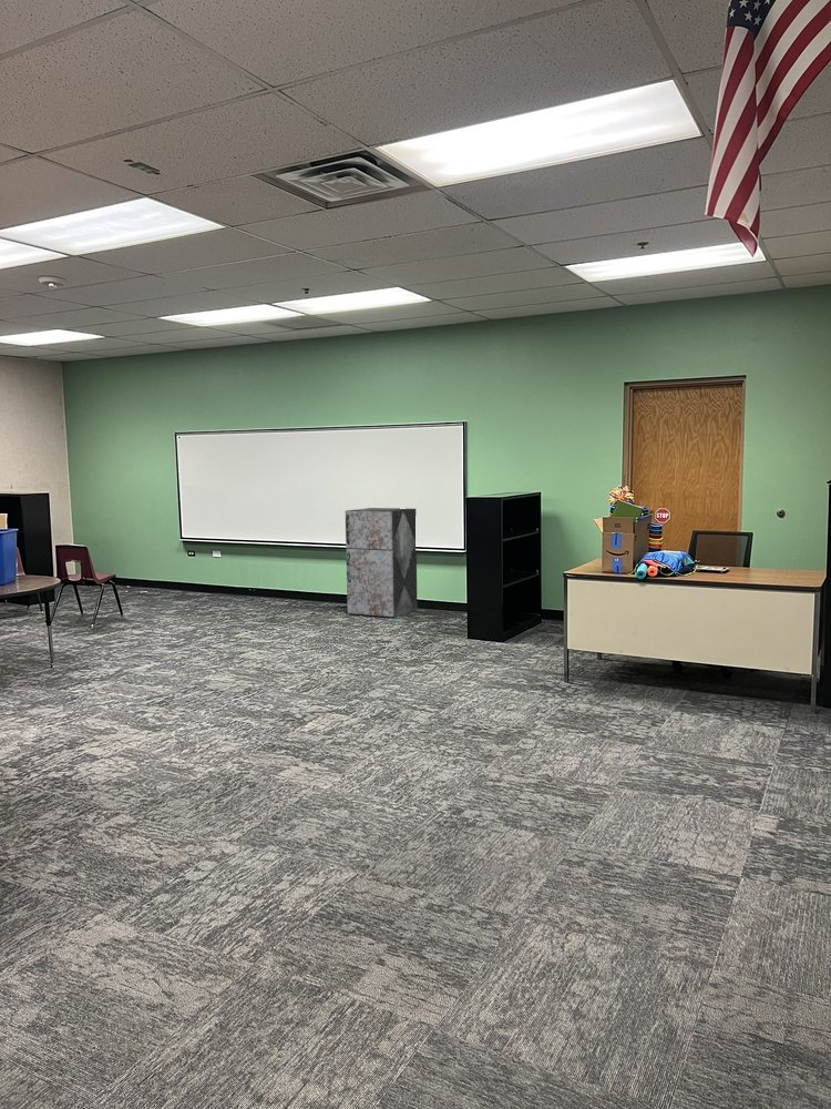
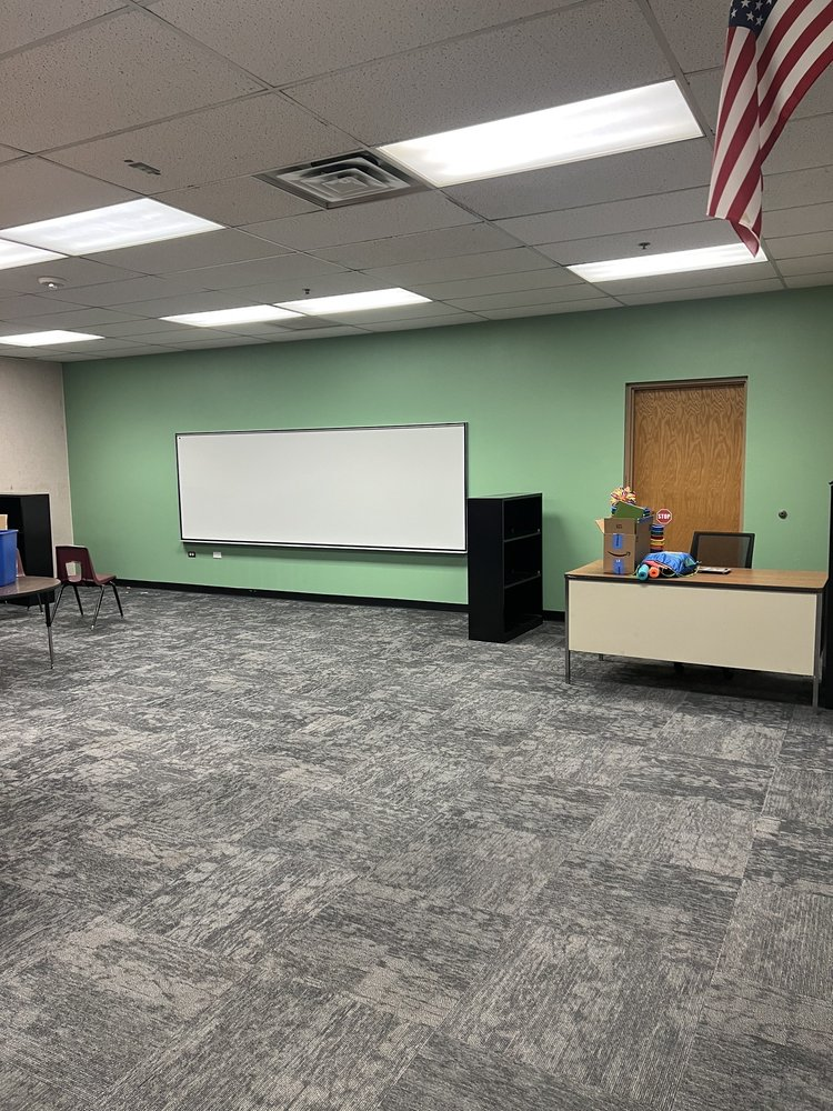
- storage cabinet [345,507,419,619]
